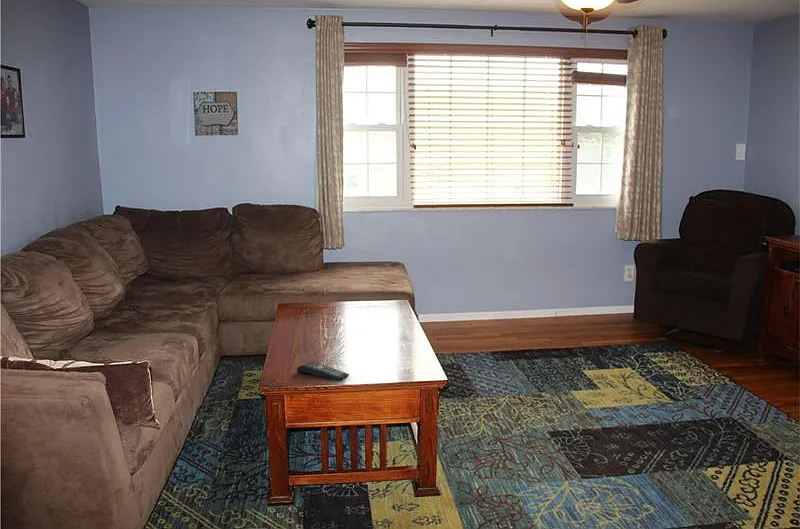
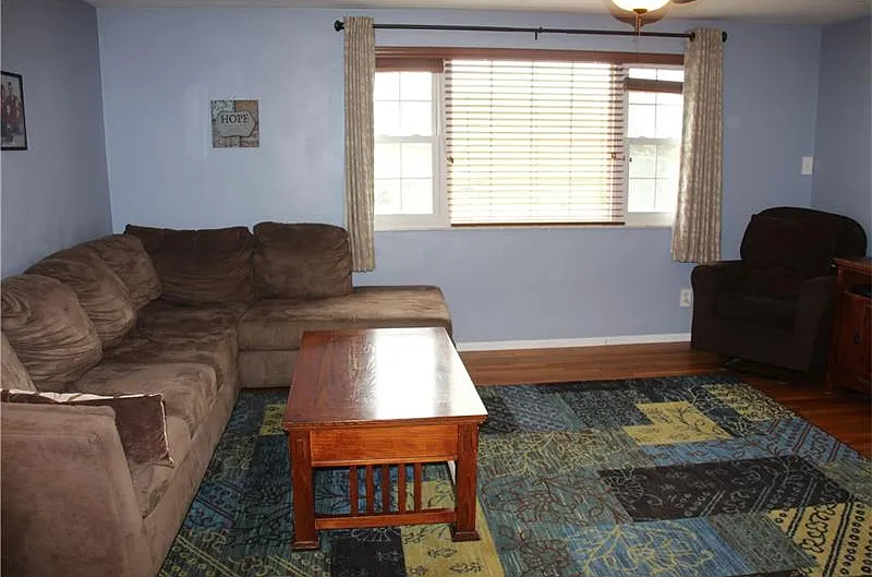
- remote control [296,361,350,382]
